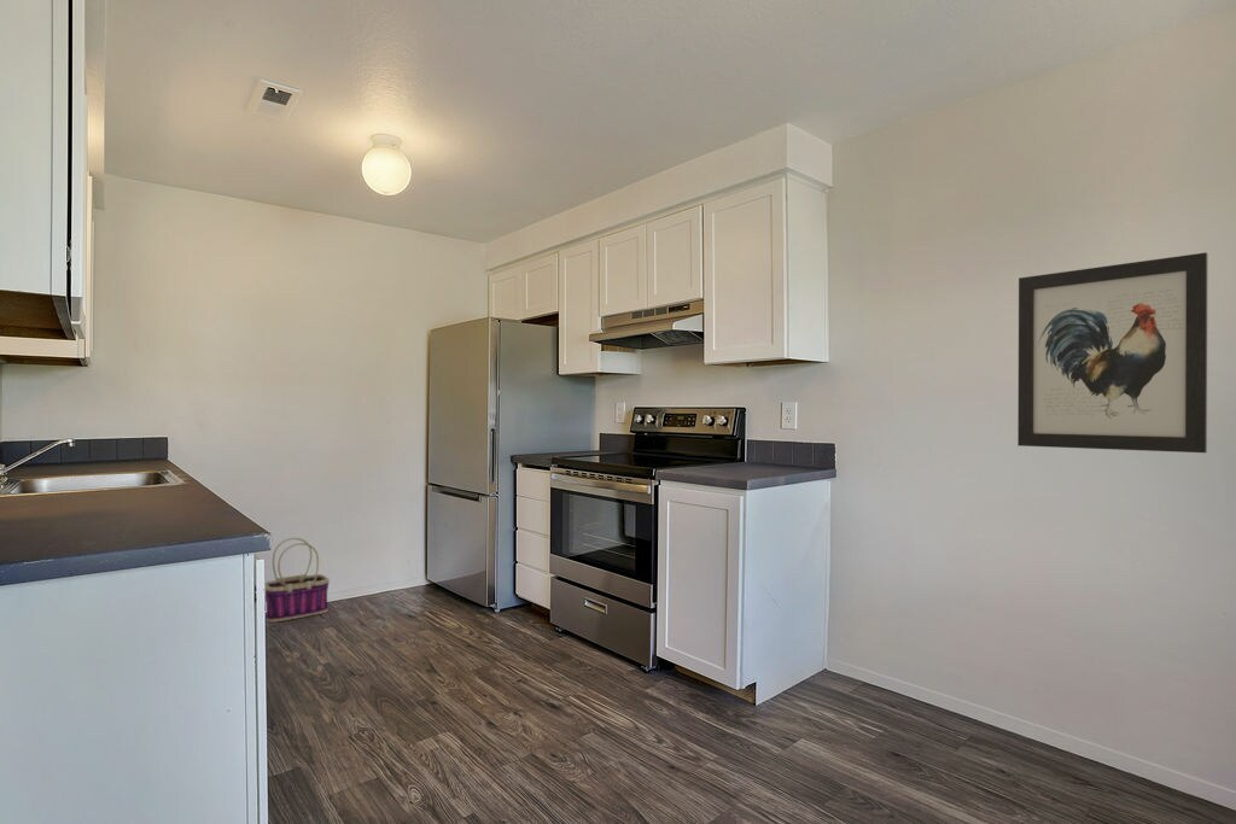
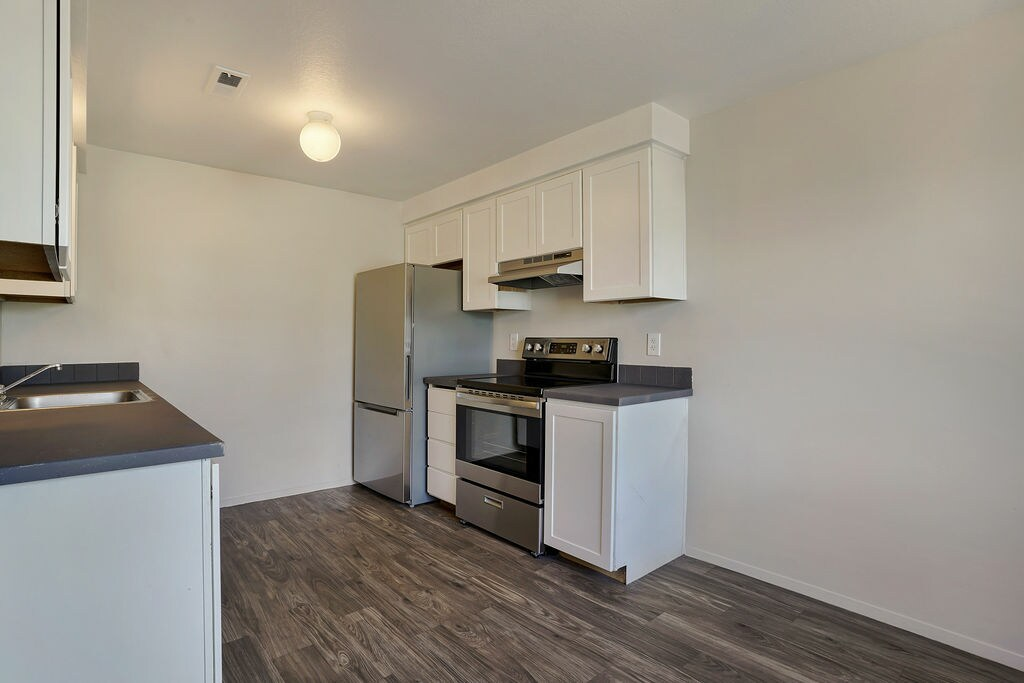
- wall art [1016,251,1209,454]
- basket [264,537,331,624]
